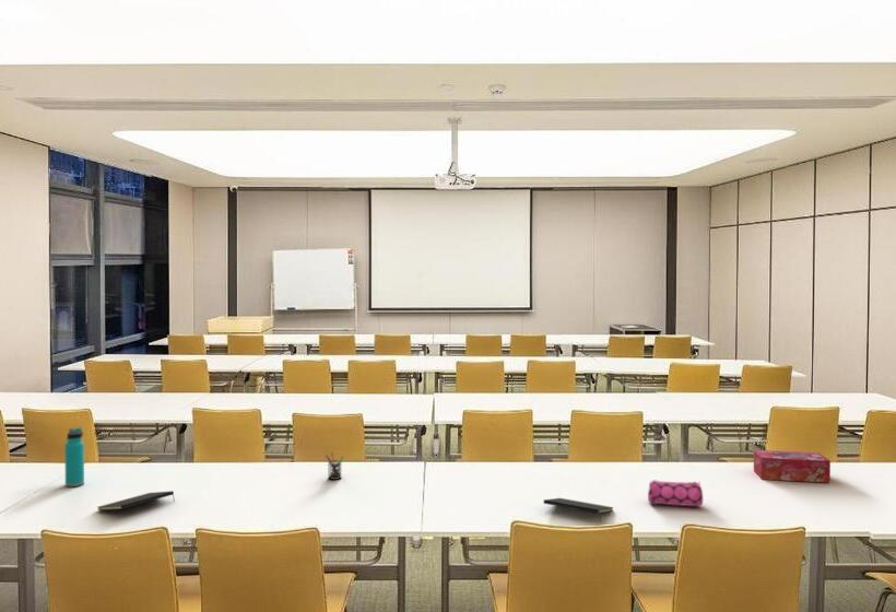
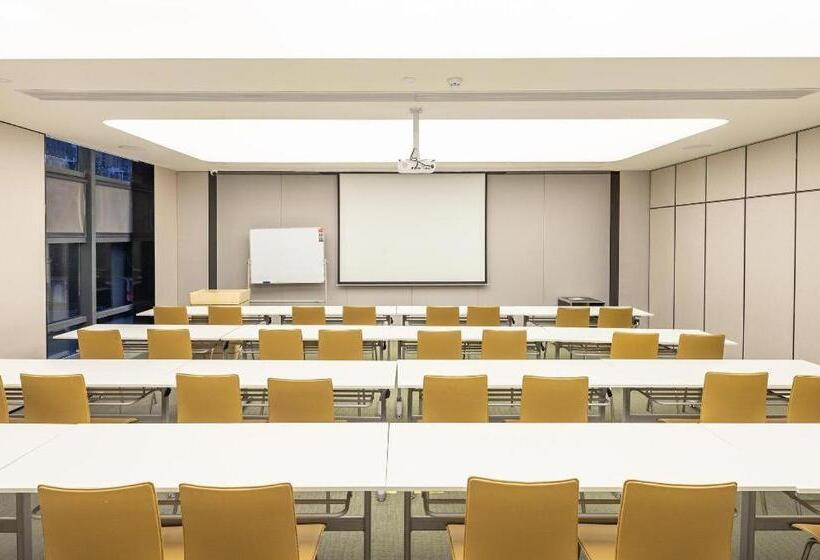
- pen holder [325,450,345,481]
- water bottle [63,426,85,487]
- pencil case [647,479,704,507]
- notepad [97,490,176,511]
- tissue box [753,449,832,484]
- notepad [542,497,614,522]
